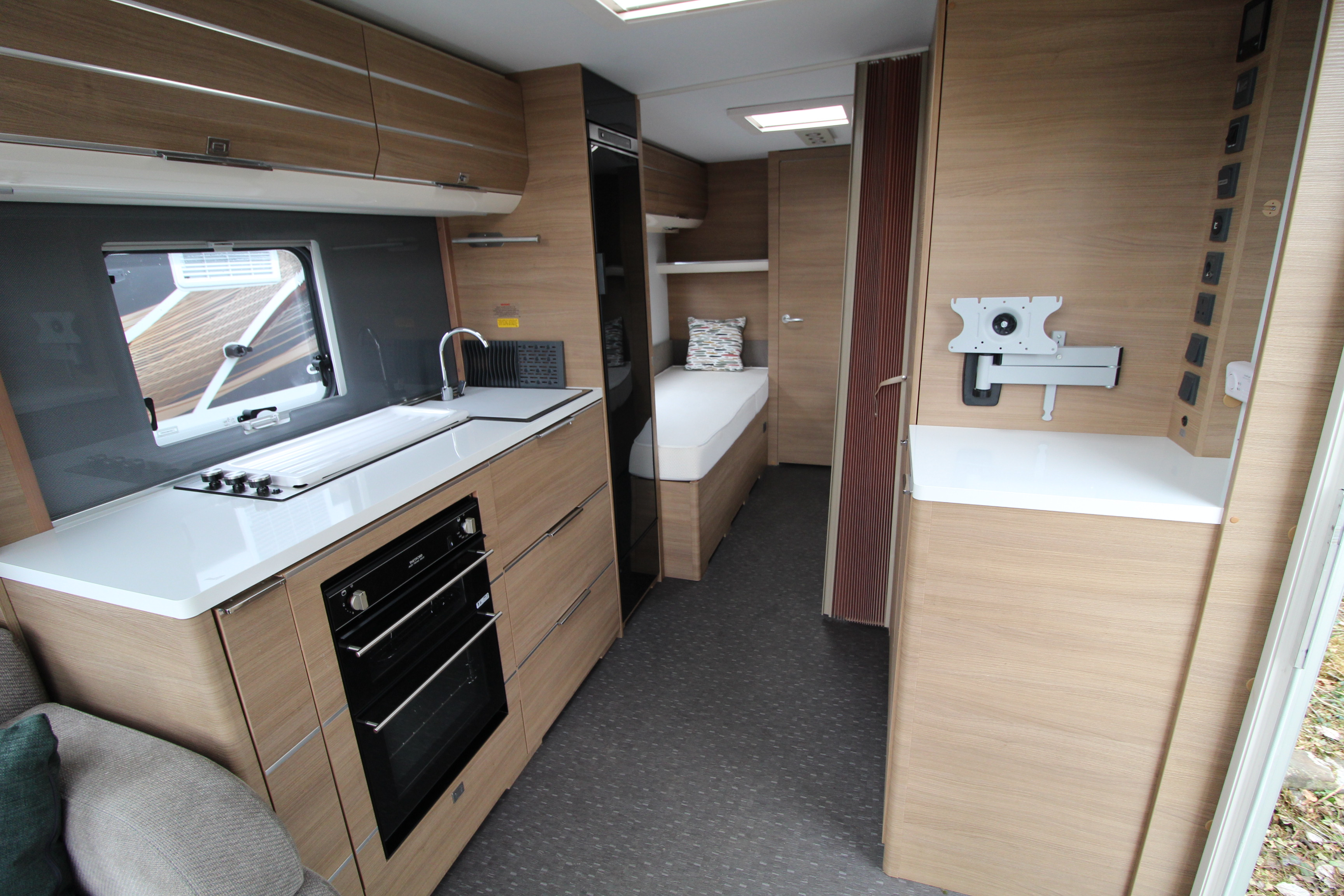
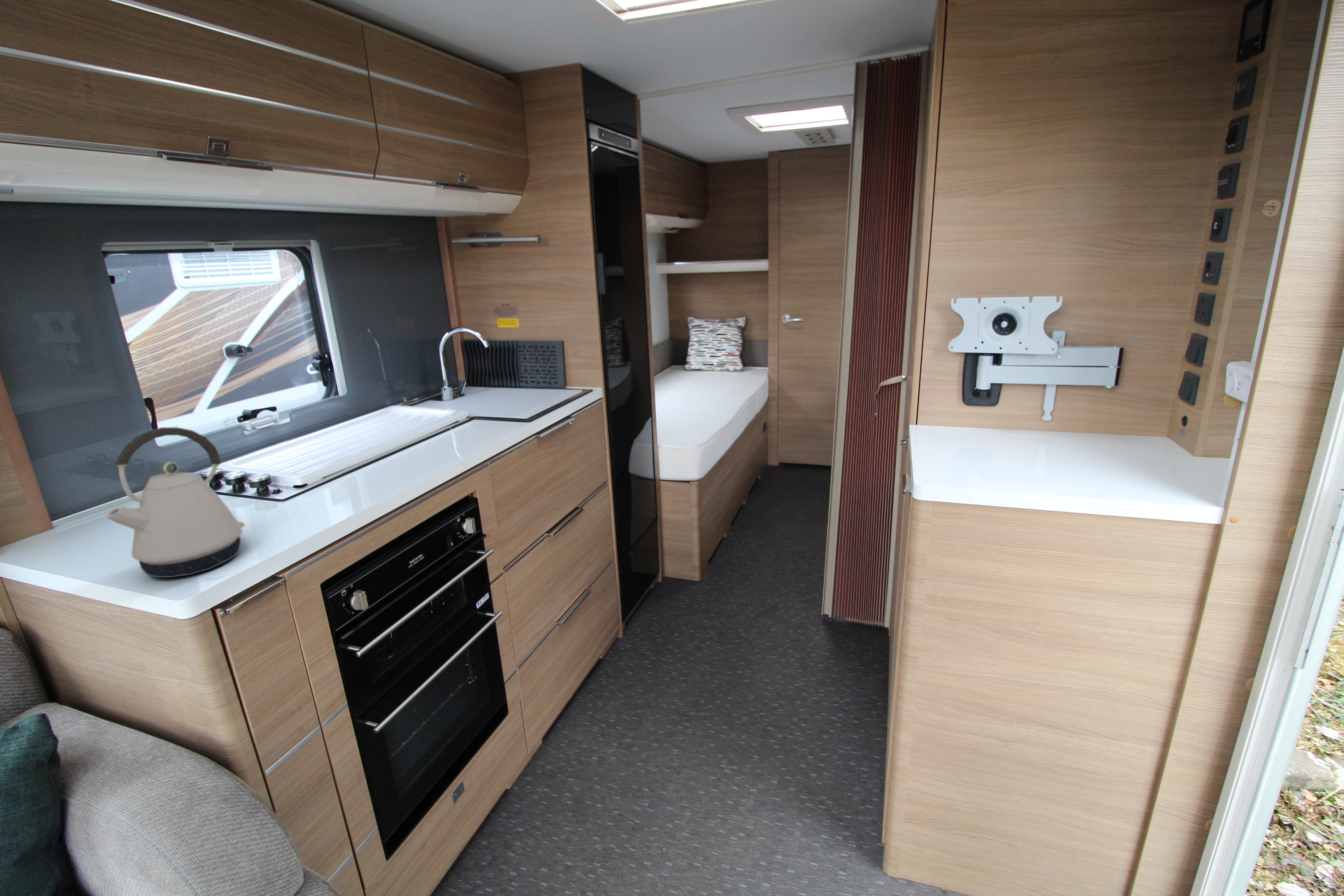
+ kettle [105,427,245,578]
